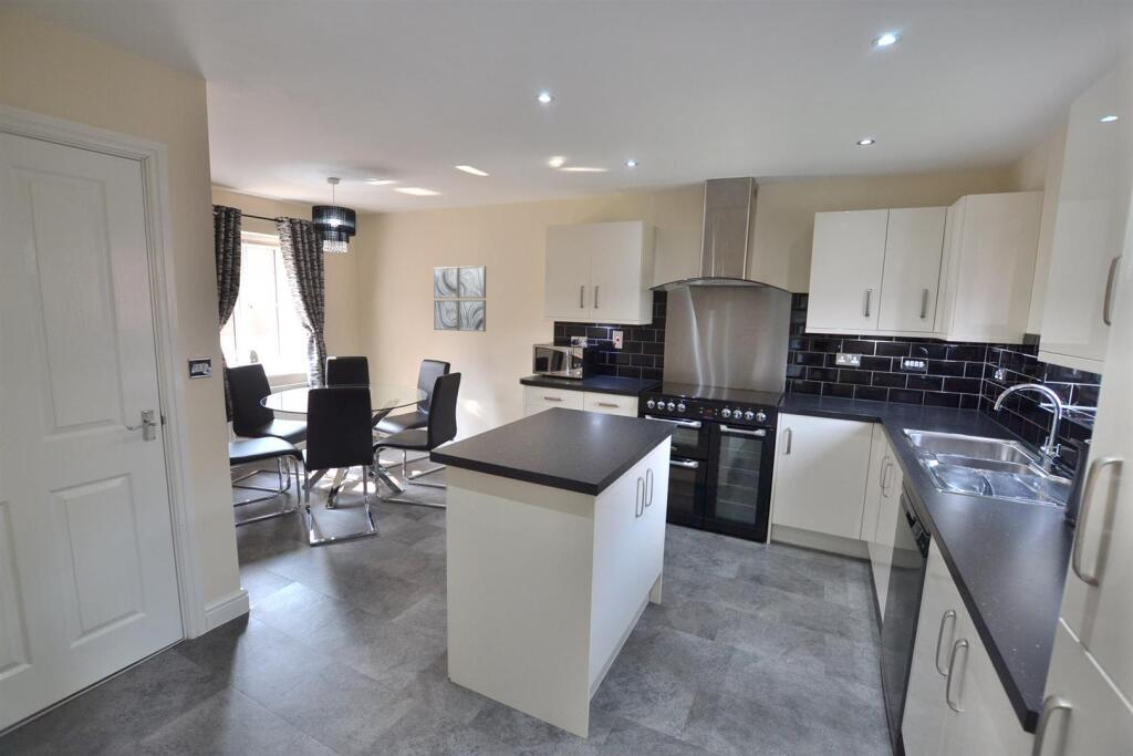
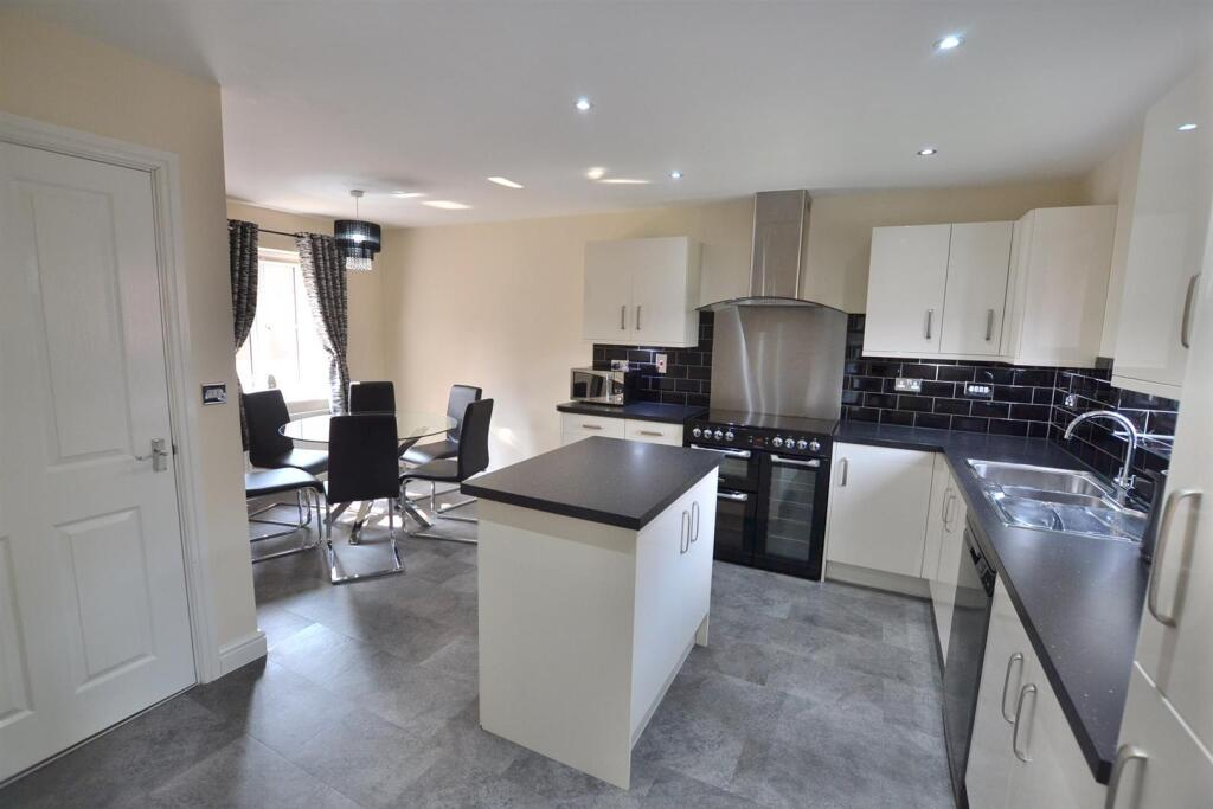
- wall art [433,265,487,333]
